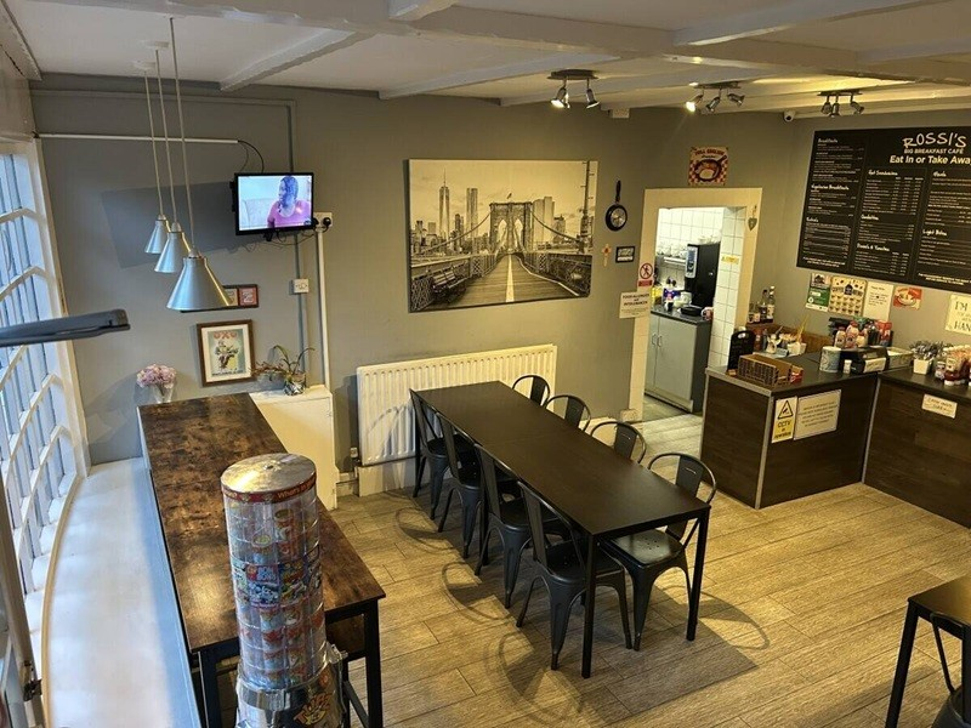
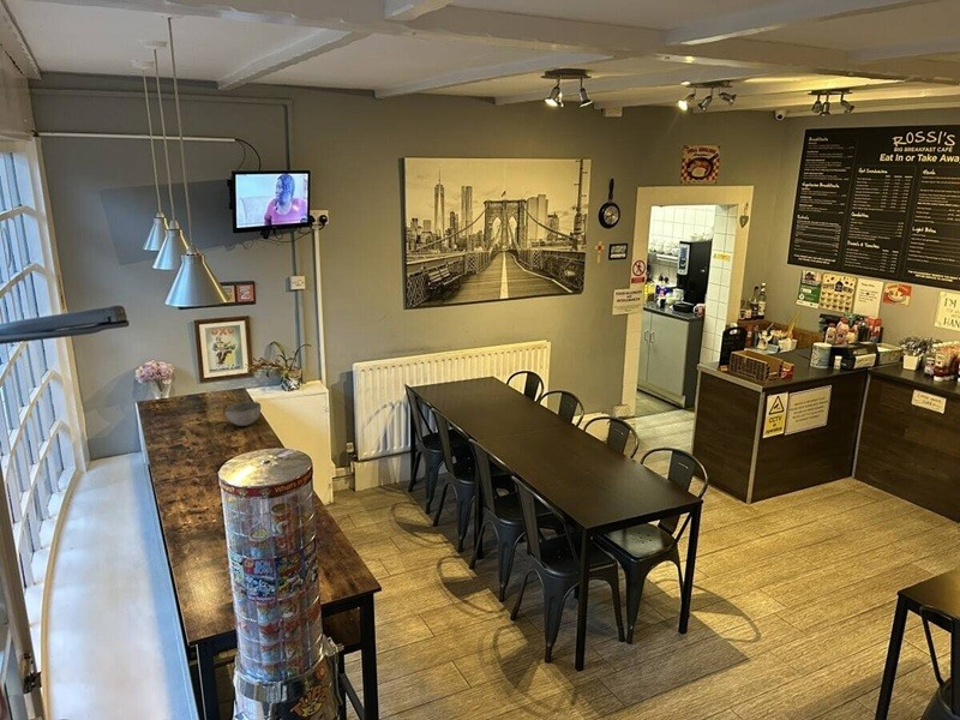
+ bowl [224,401,262,427]
